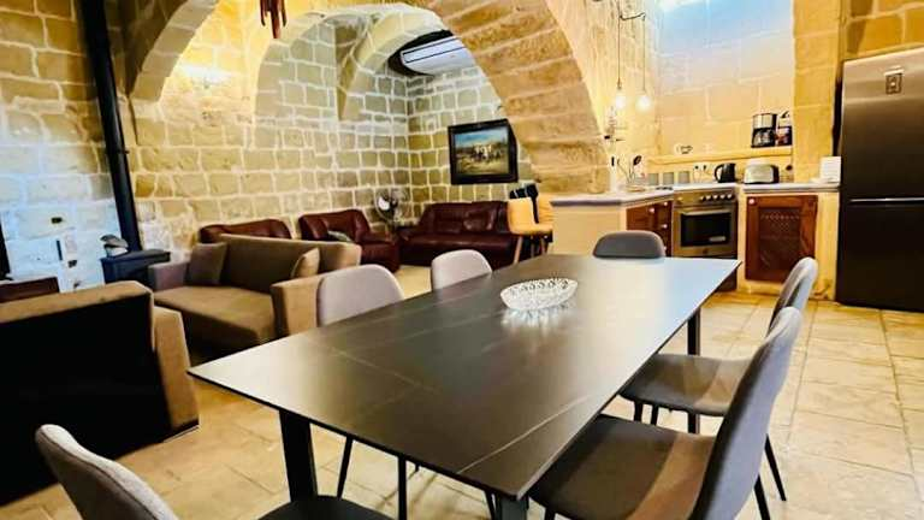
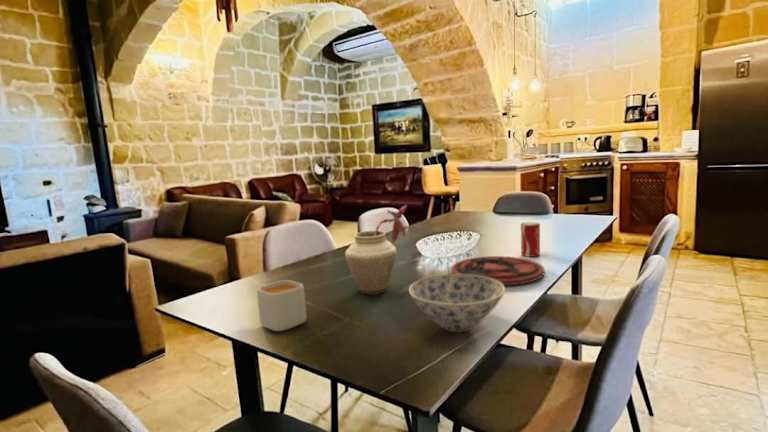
+ mug [256,279,307,332]
+ vase [344,204,408,296]
+ beverage can [520,221,541,258]
+ bowl [408,273,506,334]
+ plate [450,255,545,286]
